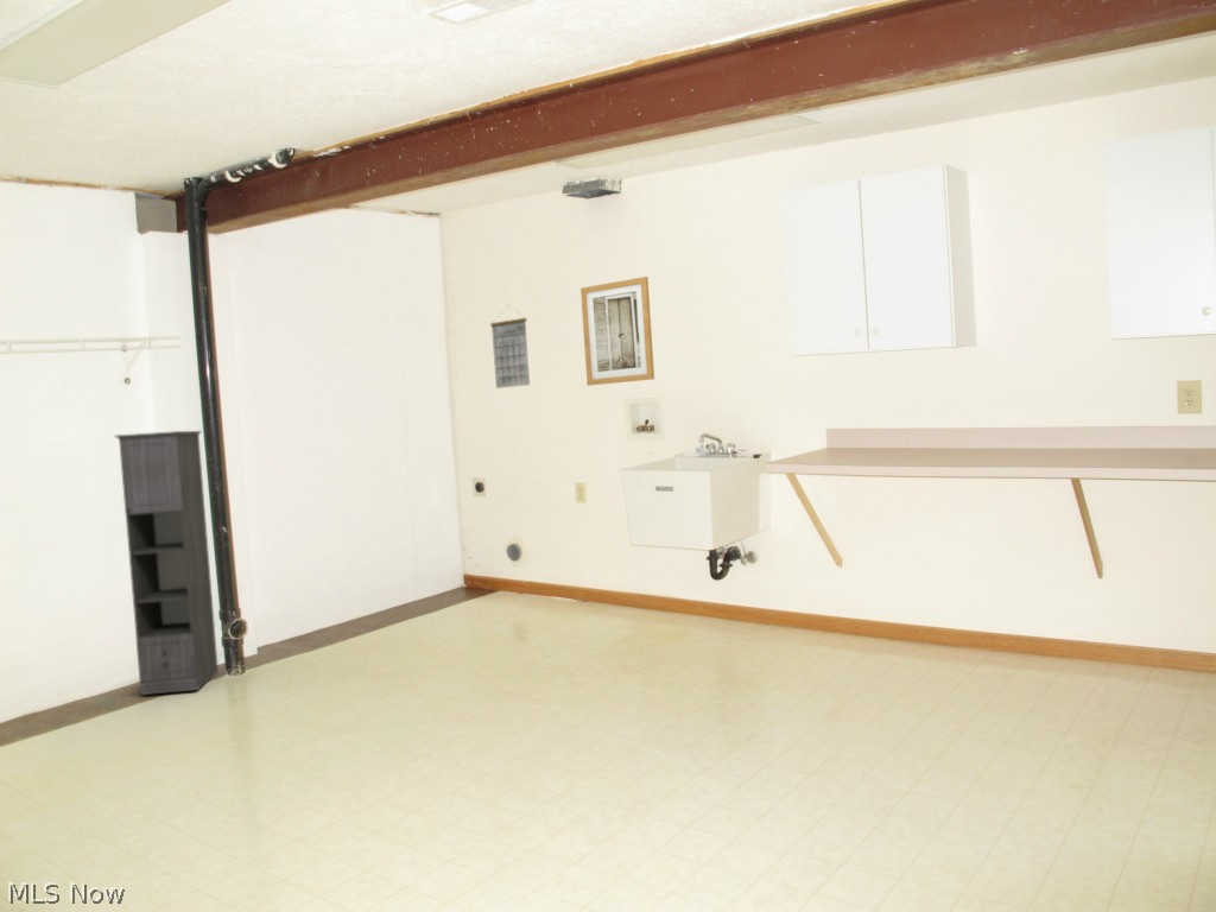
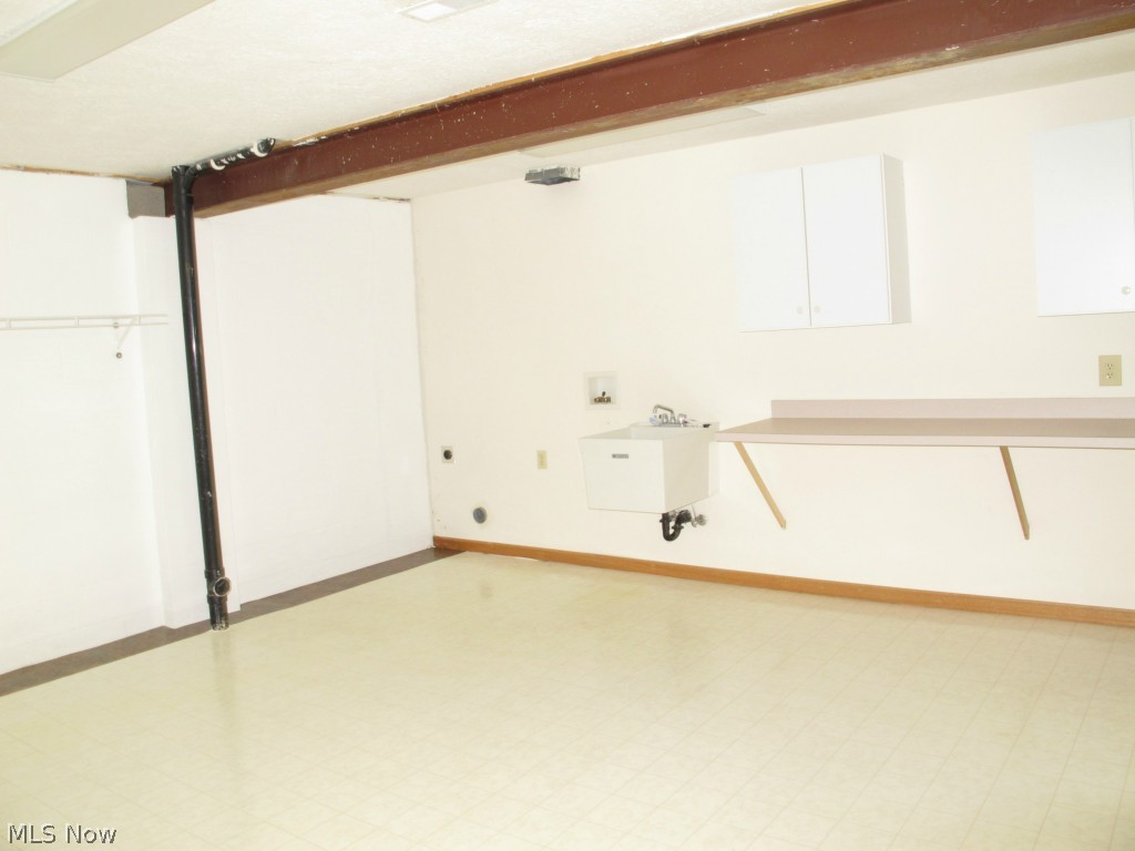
- storage cabinet [113,430,218,696]
- calendar [489,304,531,390]
- wall art [580,276,656,387]
